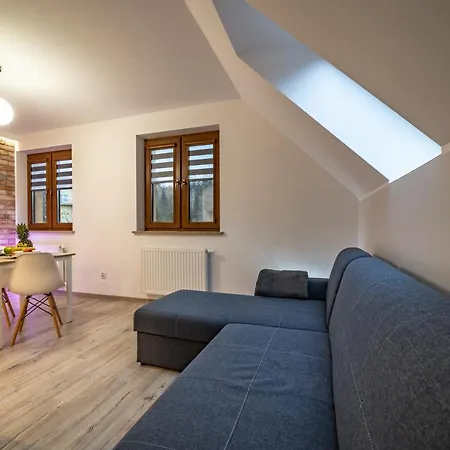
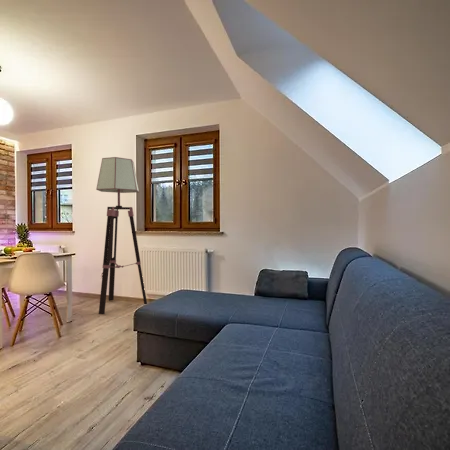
+ floor lamp [95,156,148,315]
